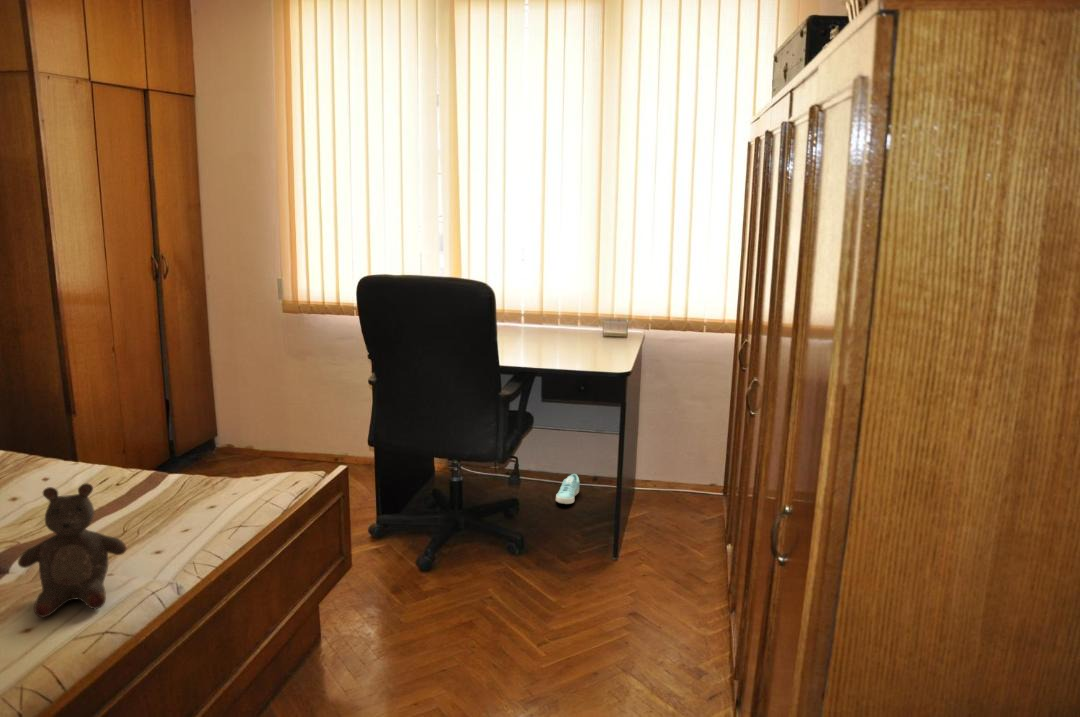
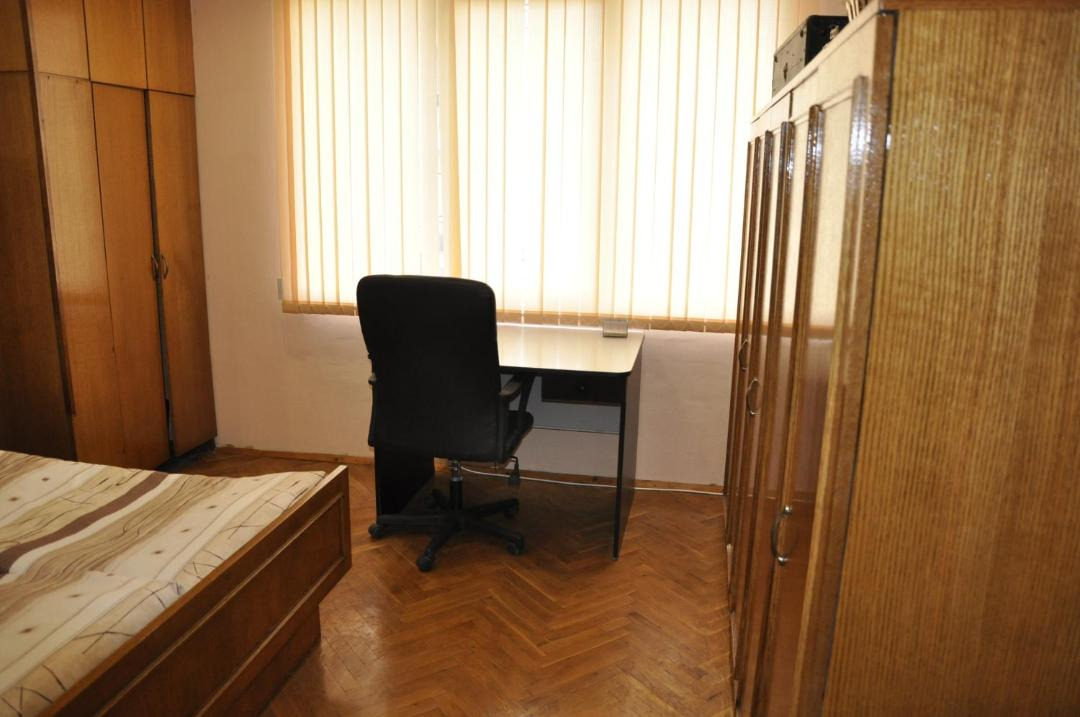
- stuffed bear [17,482,128,618]
- sneaker [555,473,581,505]
